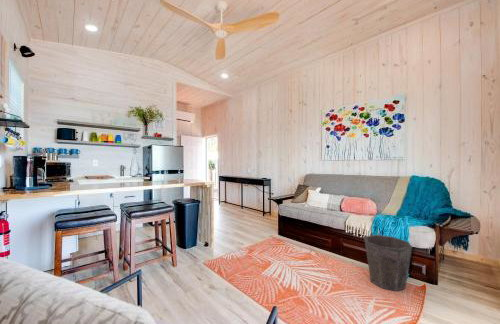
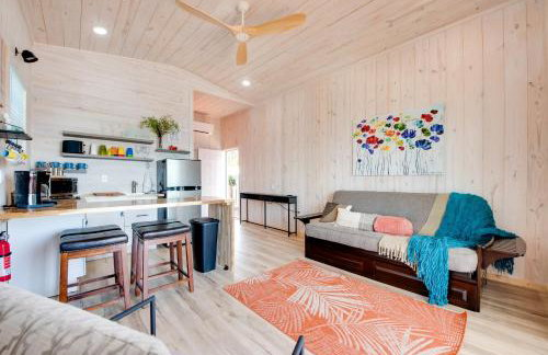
- waste bin [363,234,413,292]
